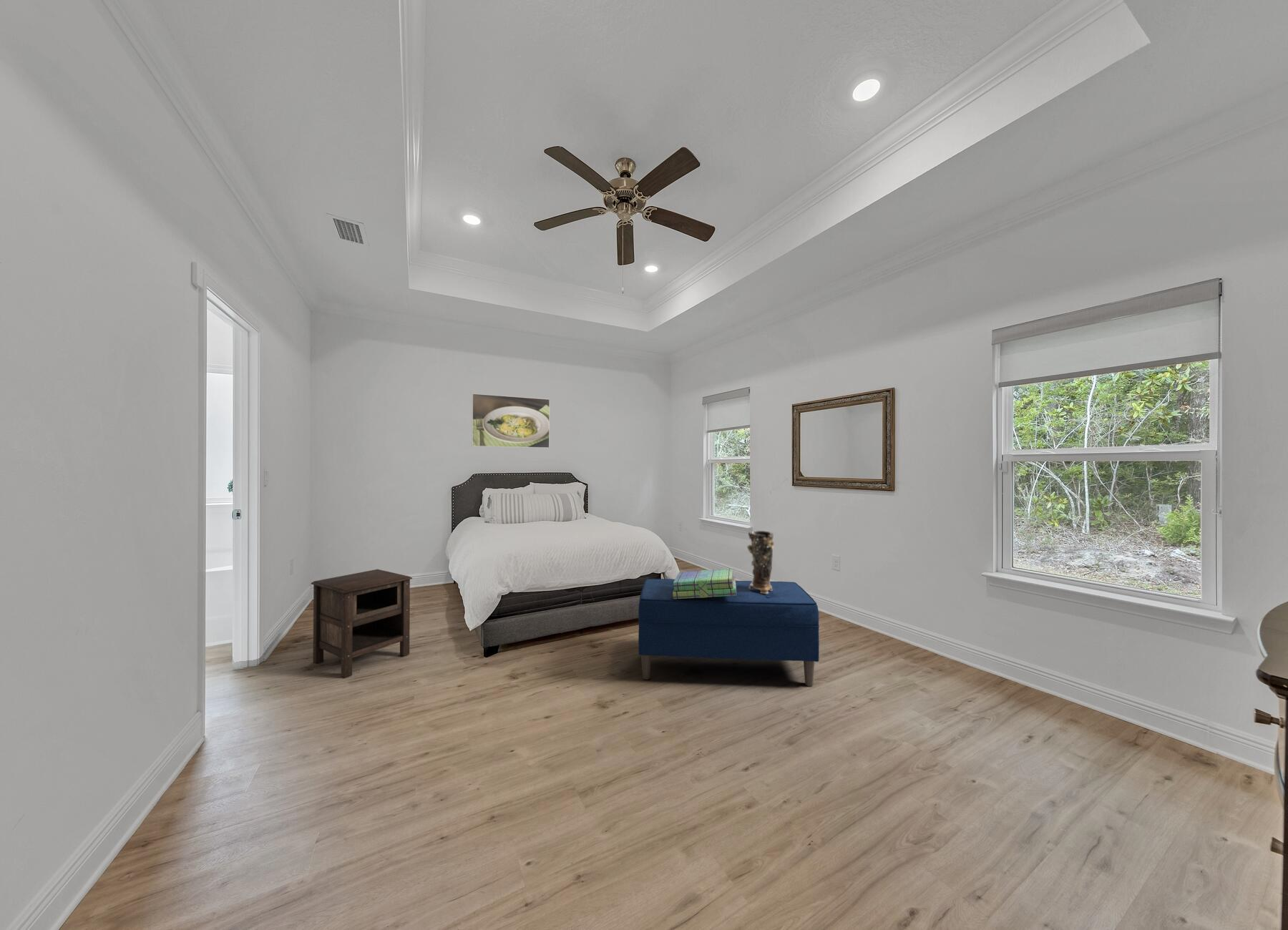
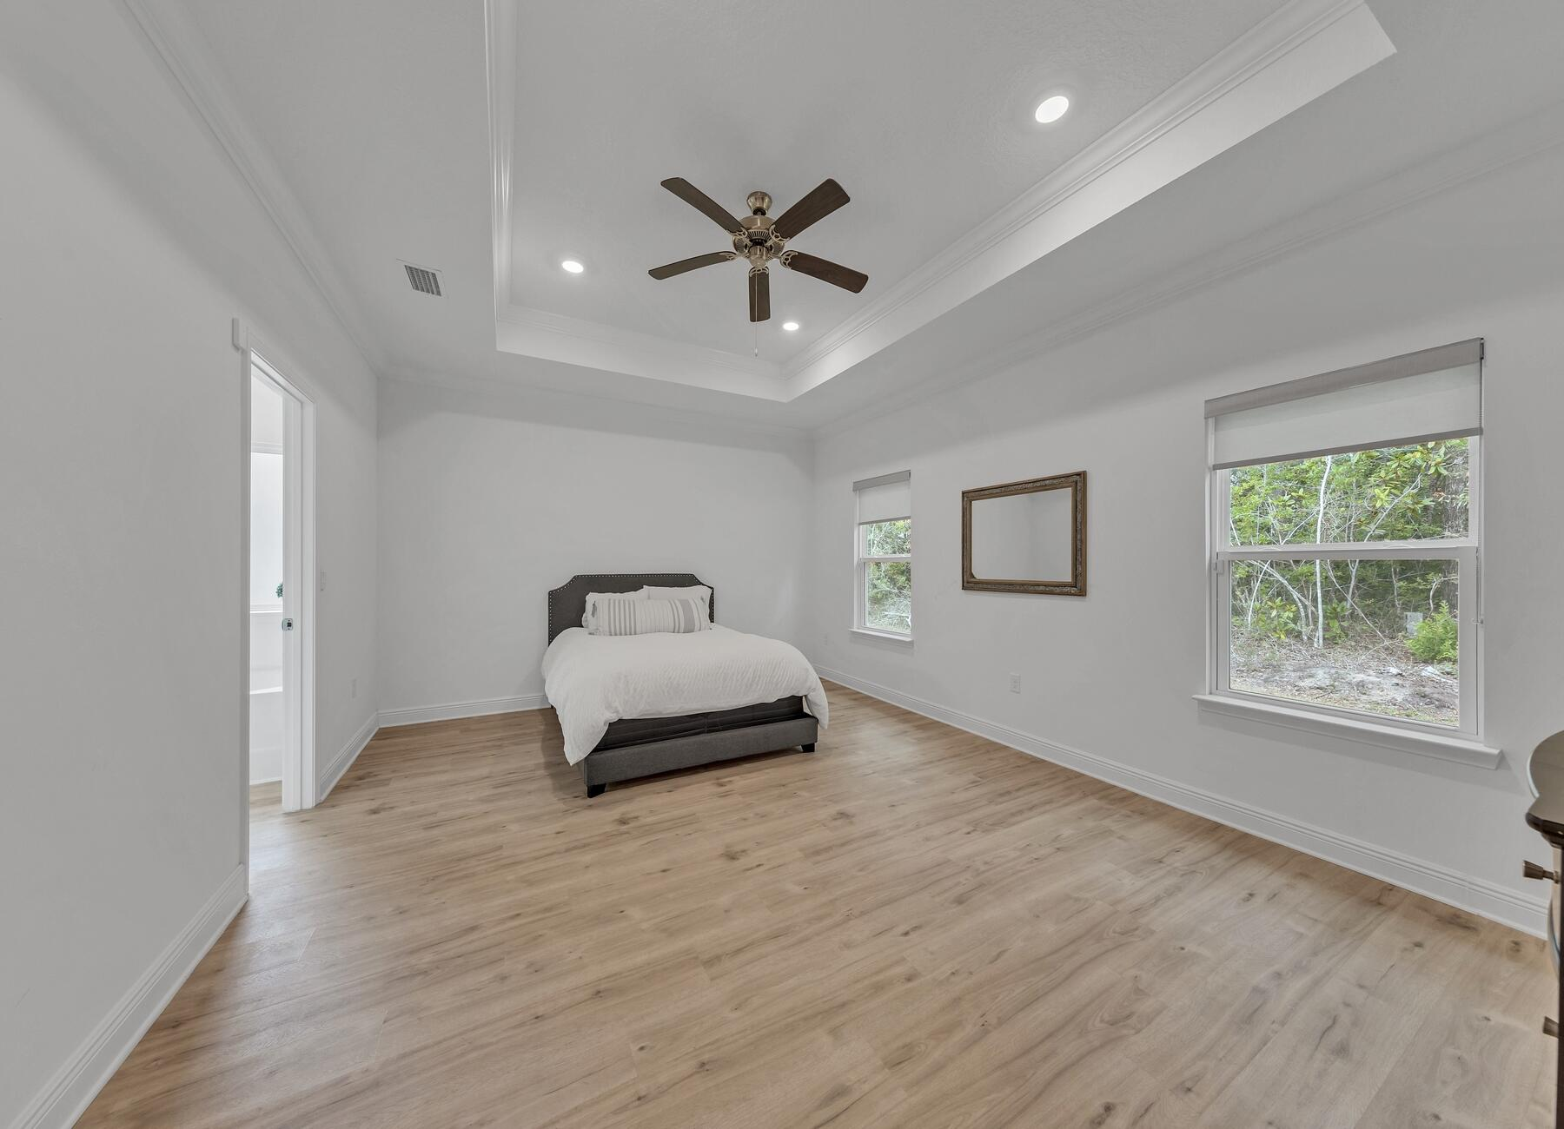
- nightstand [311,569,413,678]
- decorative vase [746,530,775,594]
- stack of books [673,568,736,599]
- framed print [472,393,550,449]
- bench [638,578,820,687]
